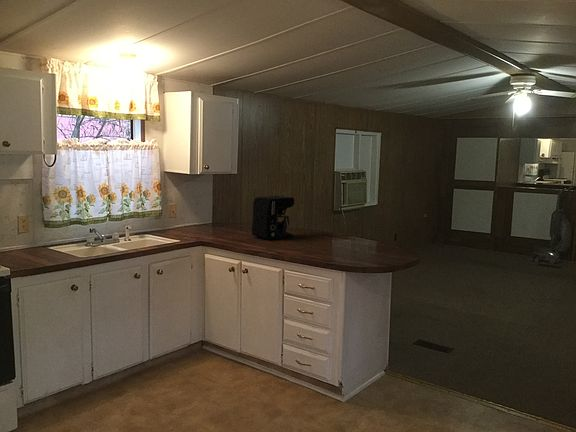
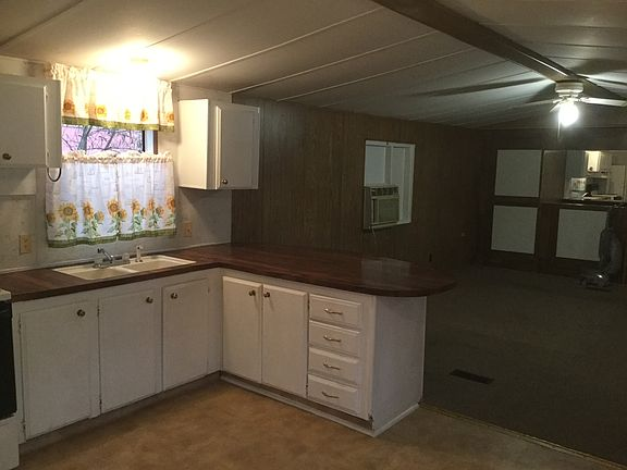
- coffee maker [251,195,295,240]
